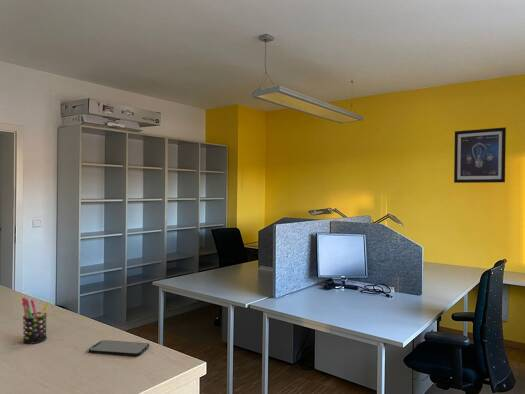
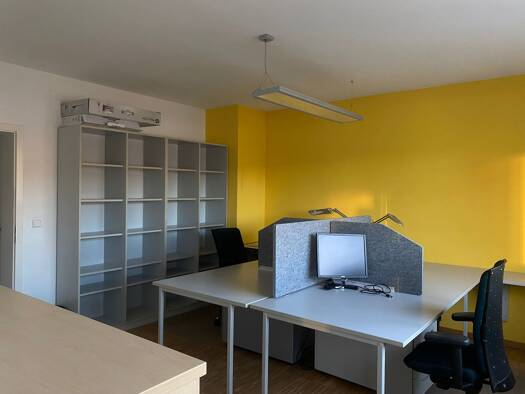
- wall art [453,126,507,184]
- pen holder [21,297,51,345]
- smartphone [88,339,150,357]
